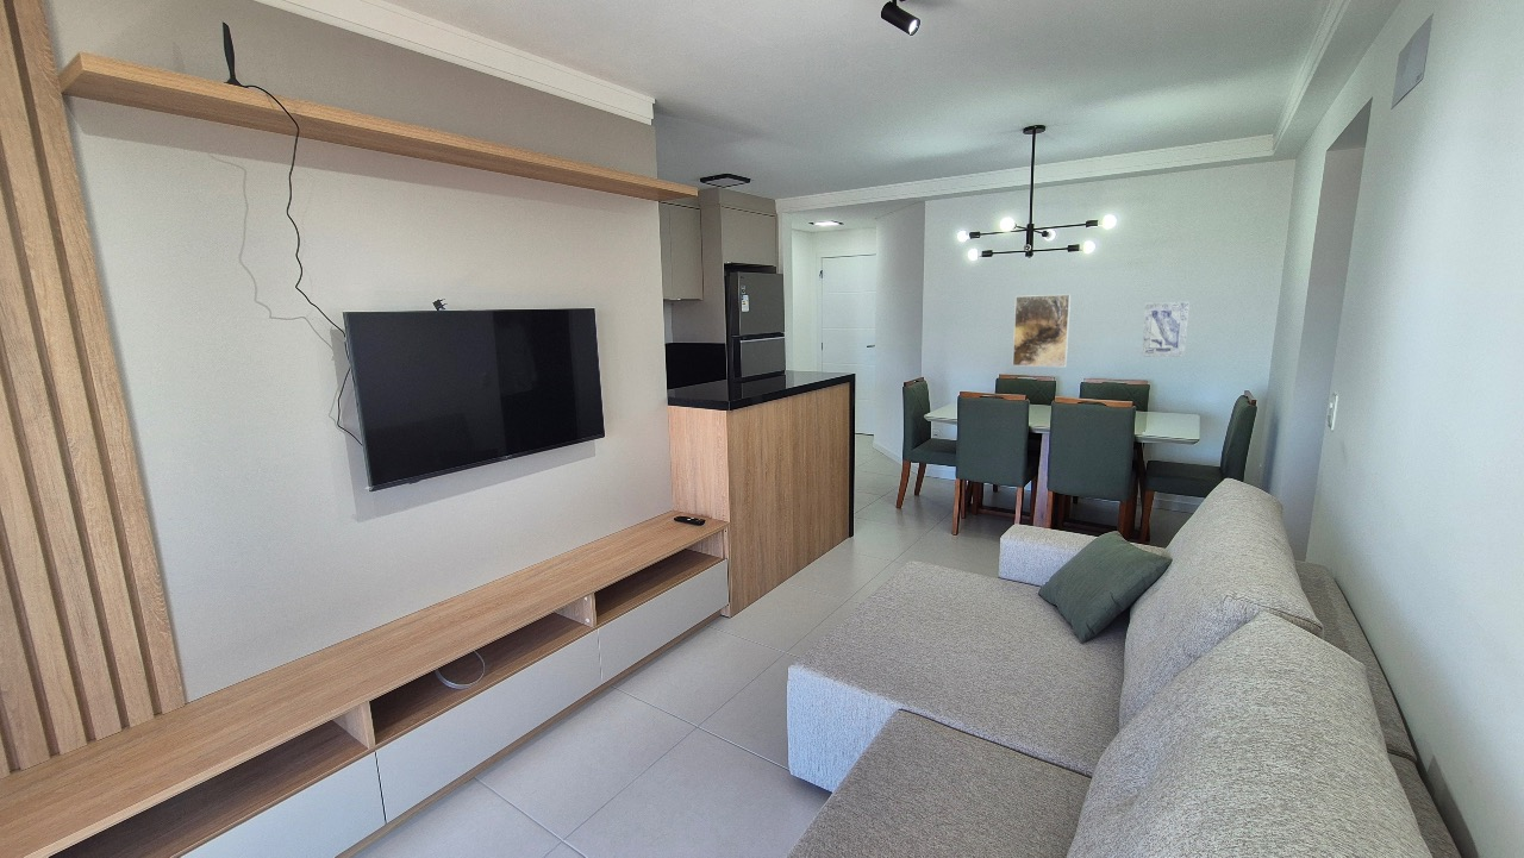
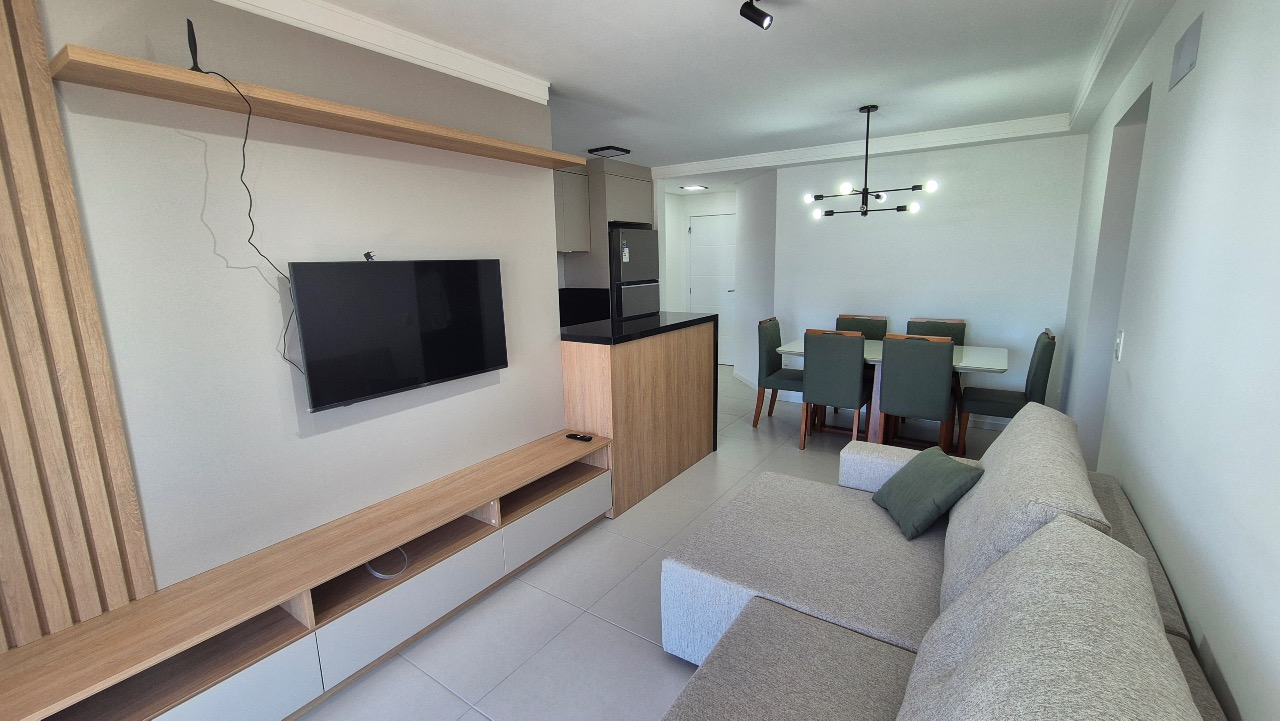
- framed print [1011,294,1072,368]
- wall art [1141,301,1191,358]
